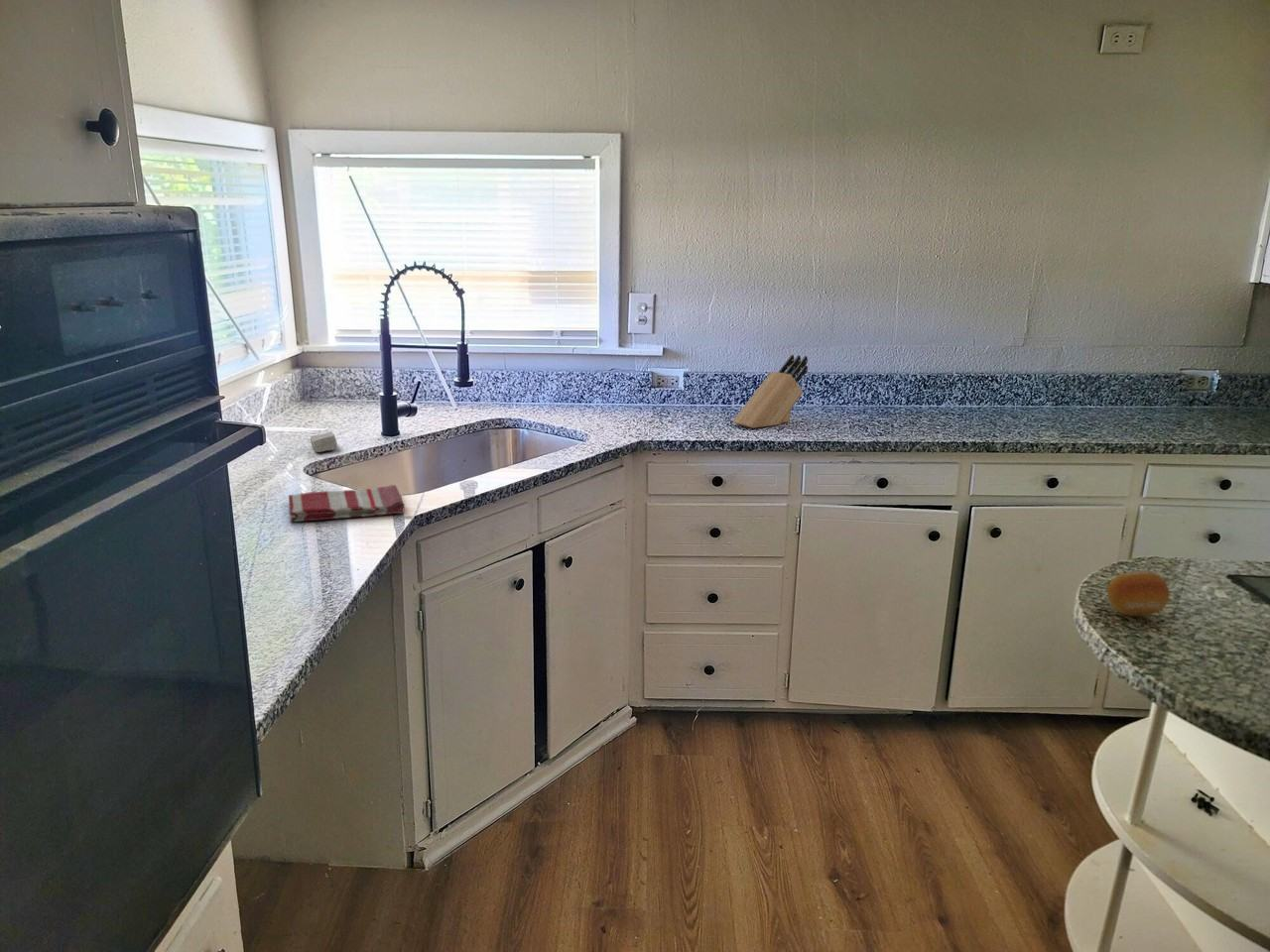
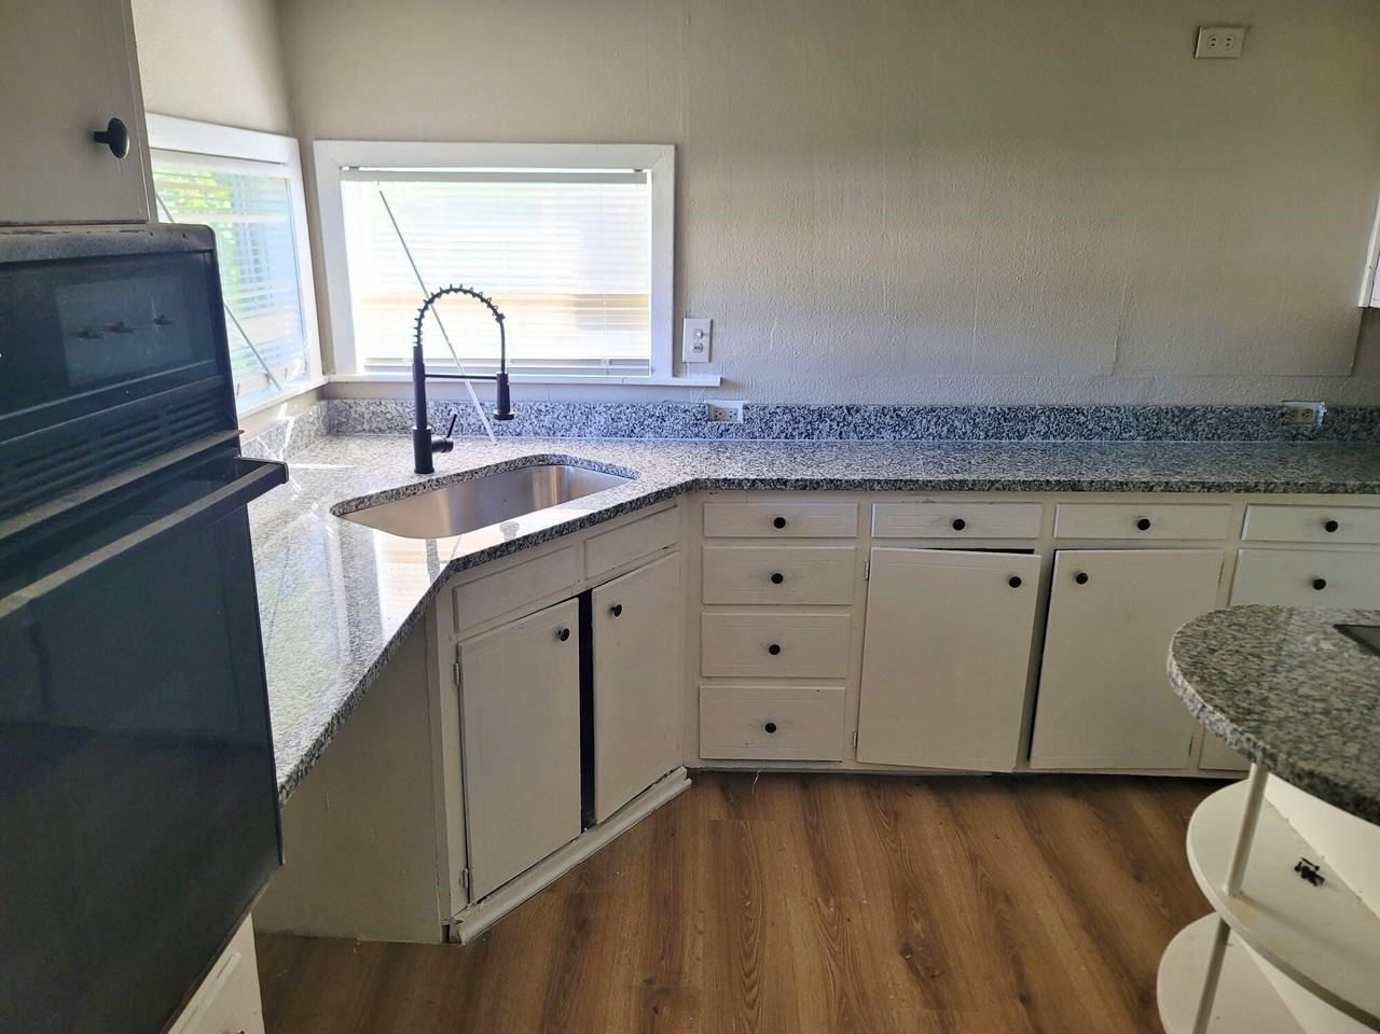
- knife block [731,354,809,429]
- dish towel [288,484,406,523]
- soap bar [310,430,338,453]
- fruit [1106,569,1171,617]
